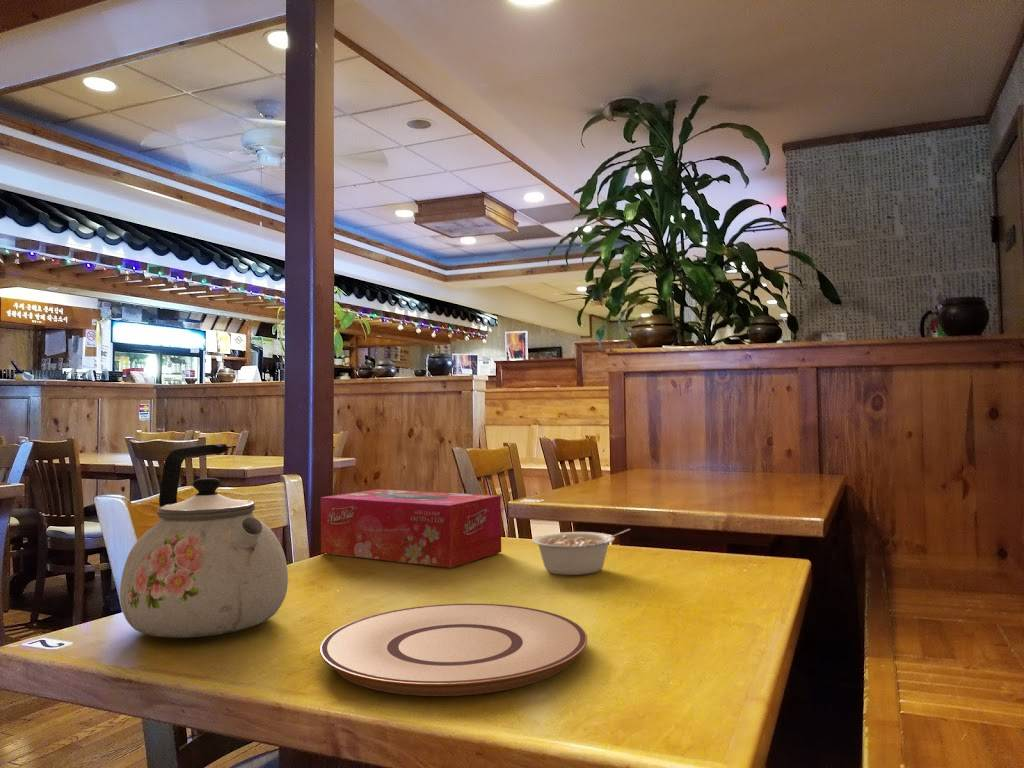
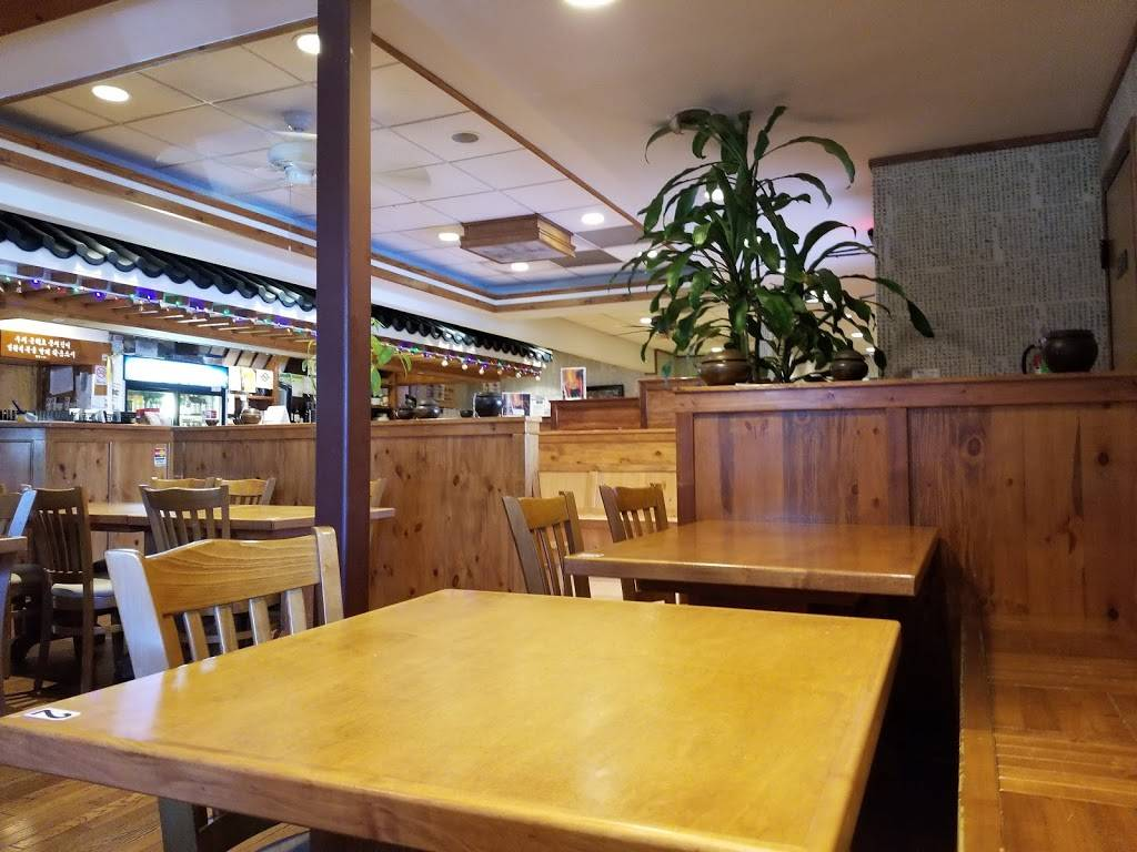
- plate [319,603,588,697]
- legume [531,528,631,576]
- tissue box [320,488,502,569]
- kettle [119,443,289,639]
